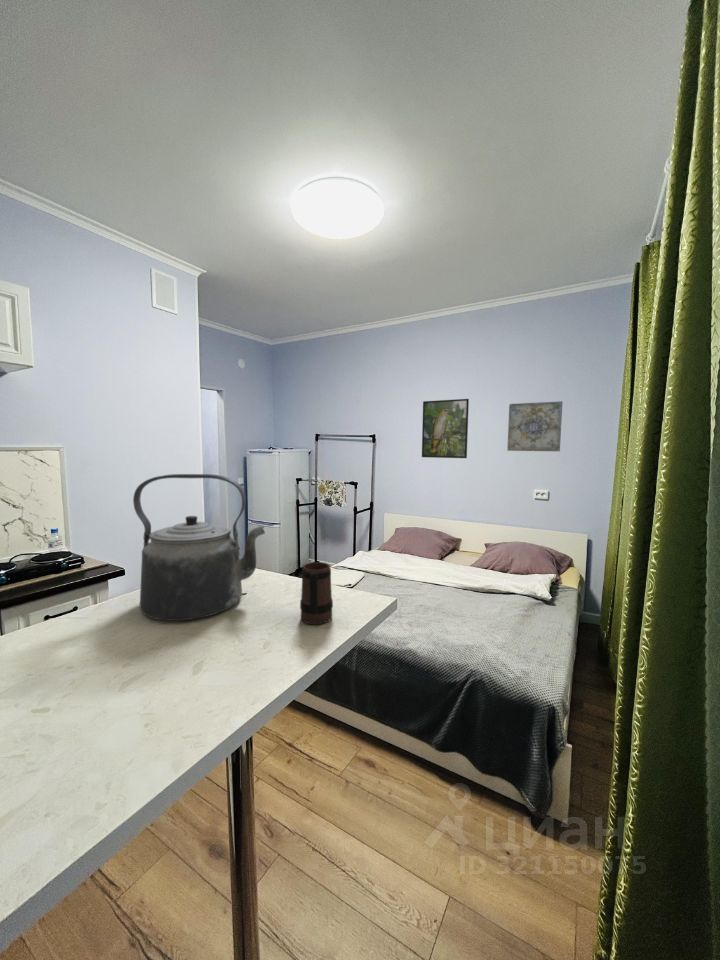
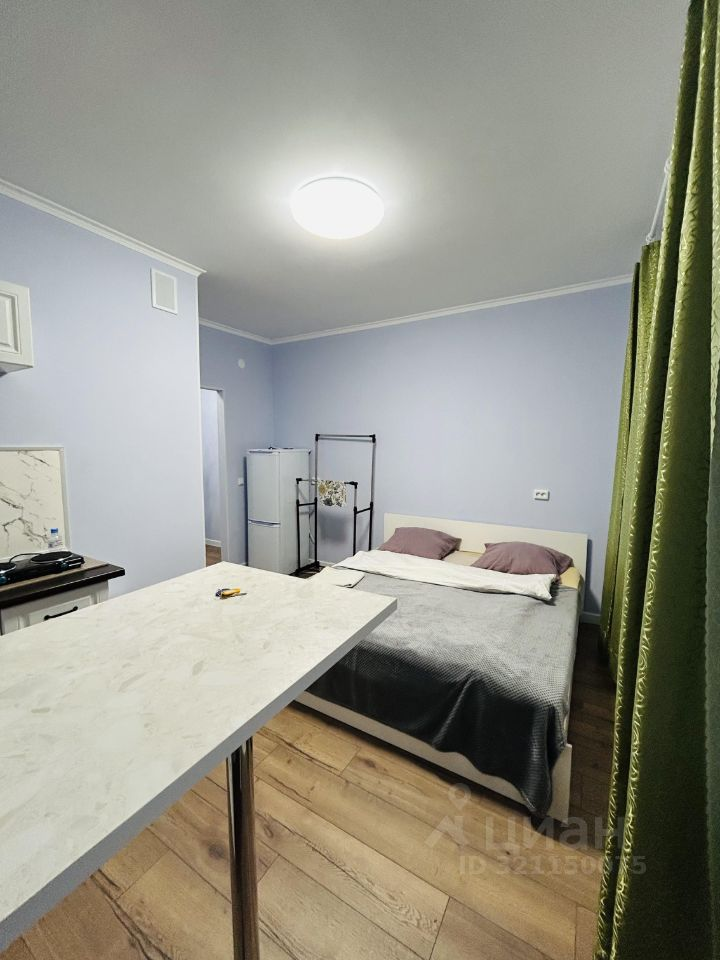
- kettle [132,473,266,622]
- wall art [506,400,564,452]
- mug [299,561,334,625]
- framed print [421,398,470,459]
